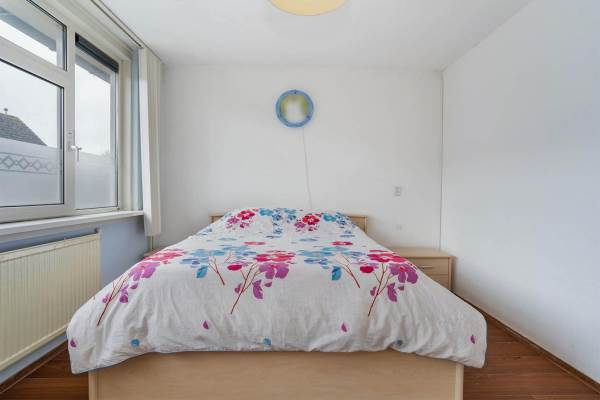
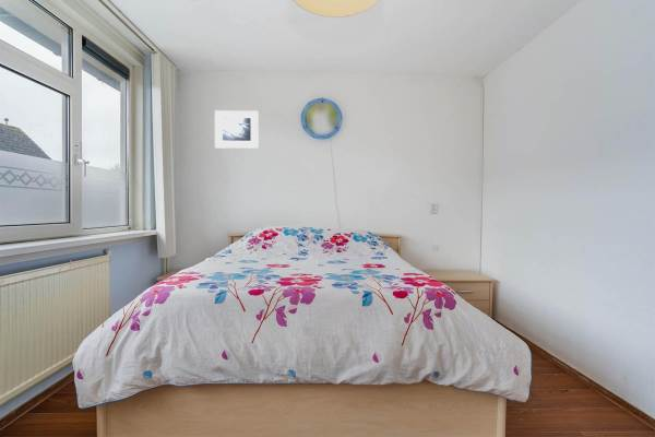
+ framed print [214,109,259,150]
